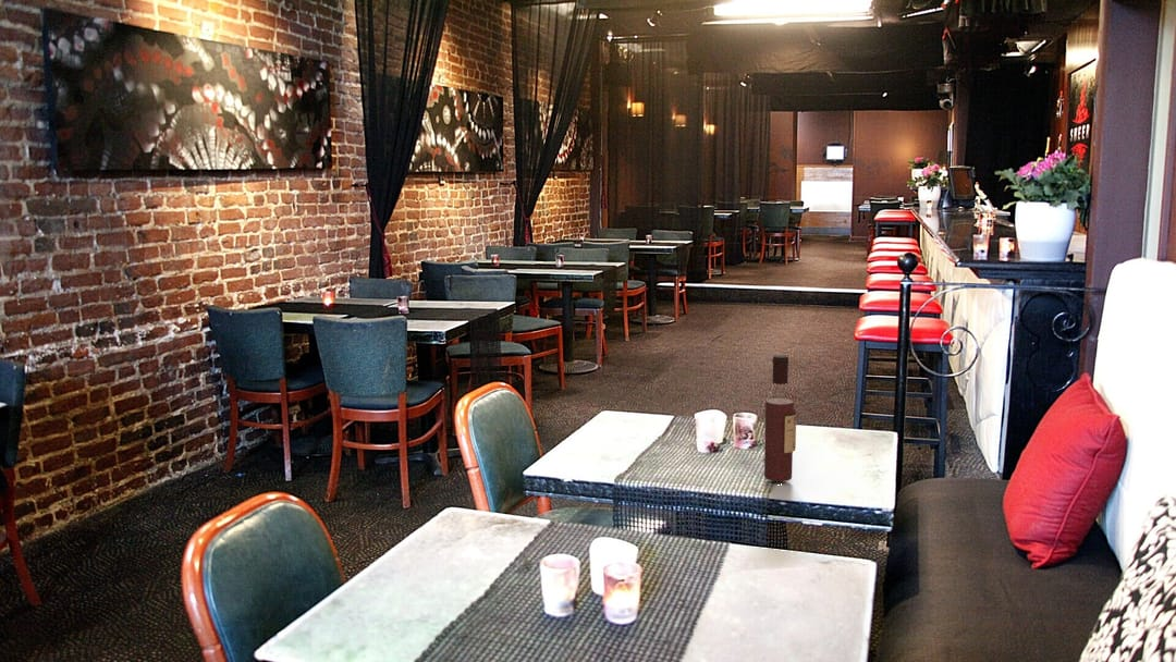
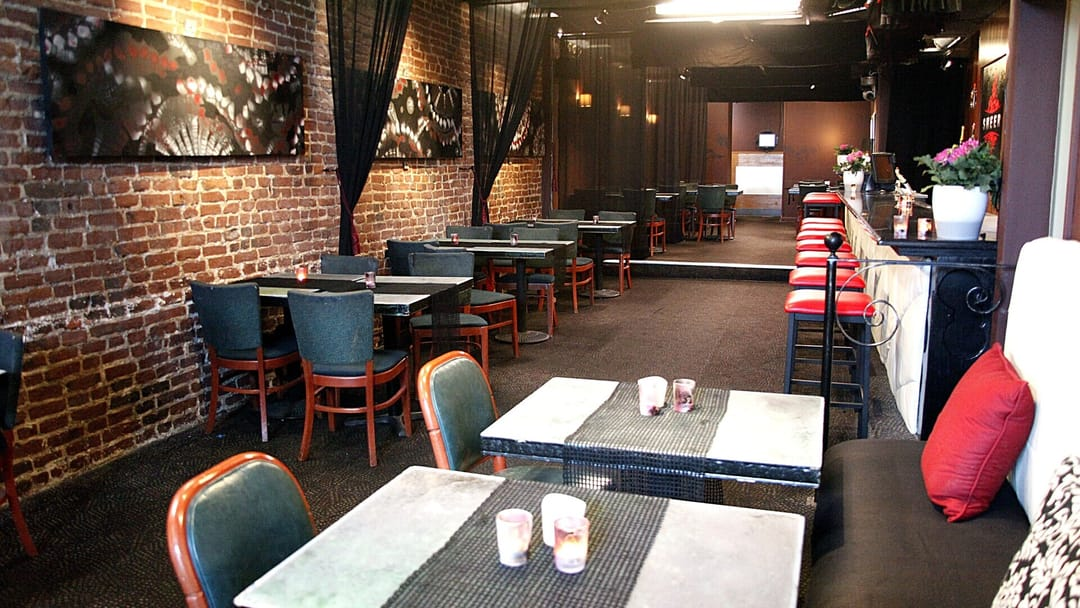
- wine bottle [763,354,797,482]
